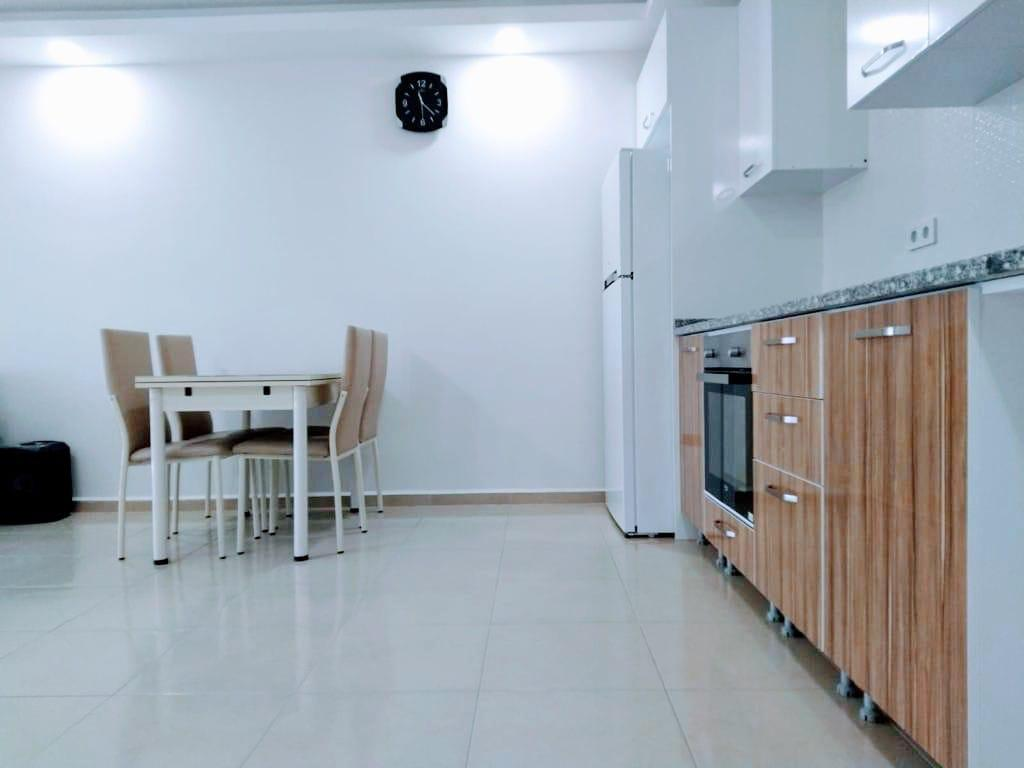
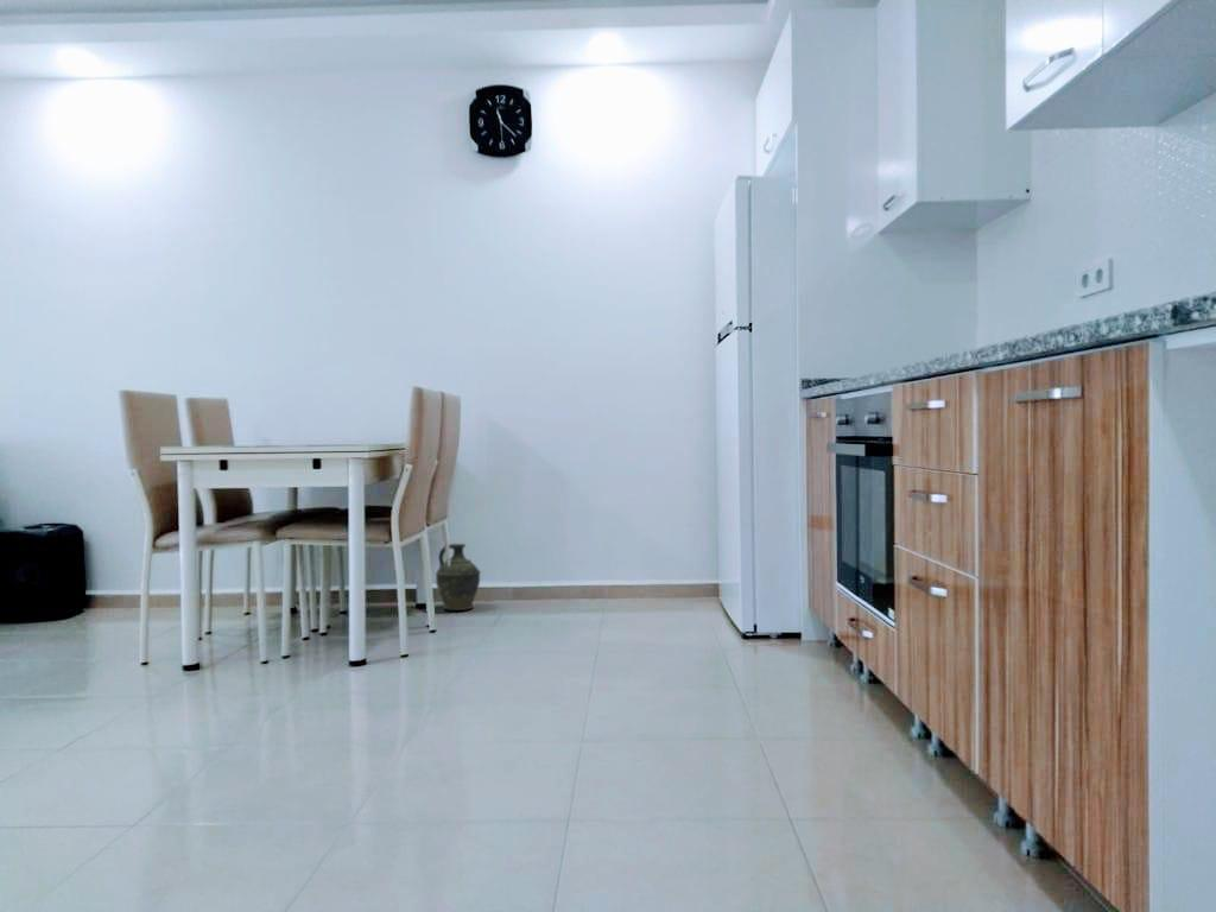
+ ceramic jug [435,543,482,612]
